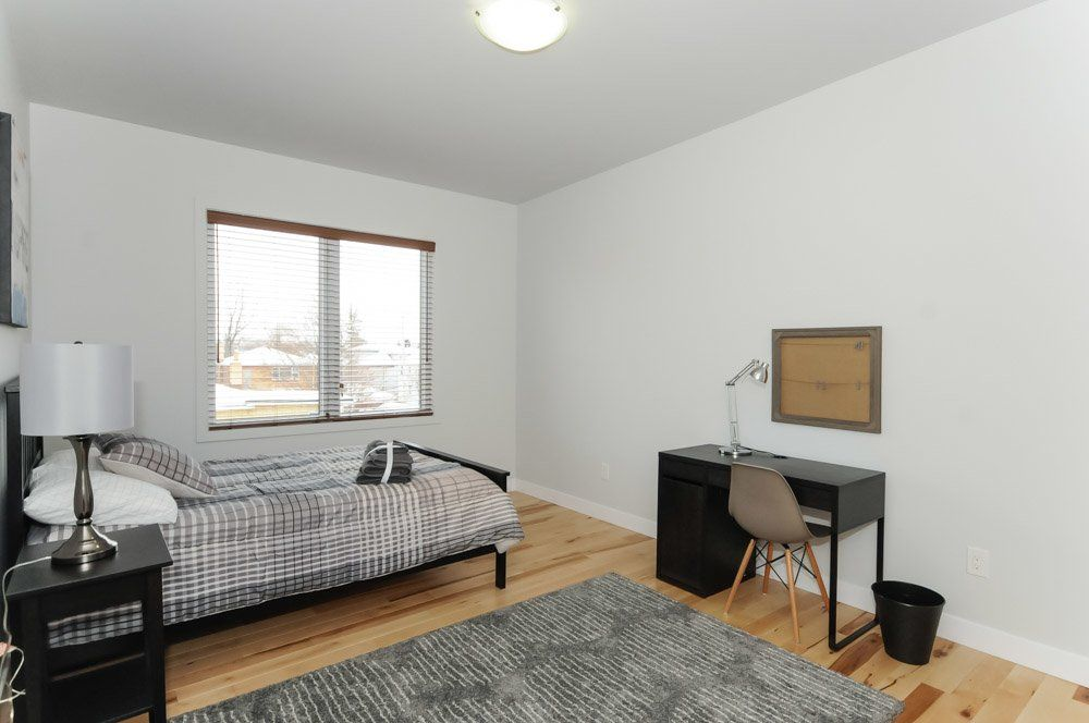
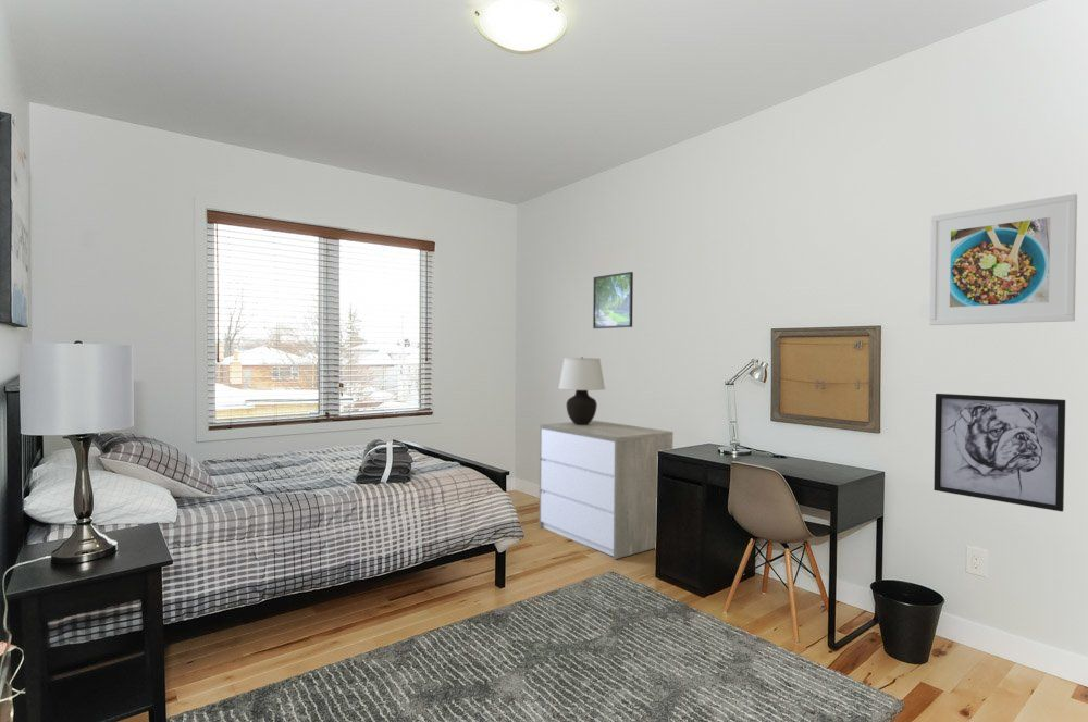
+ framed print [592,271,634,329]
+ table lamp [557,357,606,425]
+ dresser [537,420,675,560]
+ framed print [928,192,1078,326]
+ wall art [932,393,1066,512]
